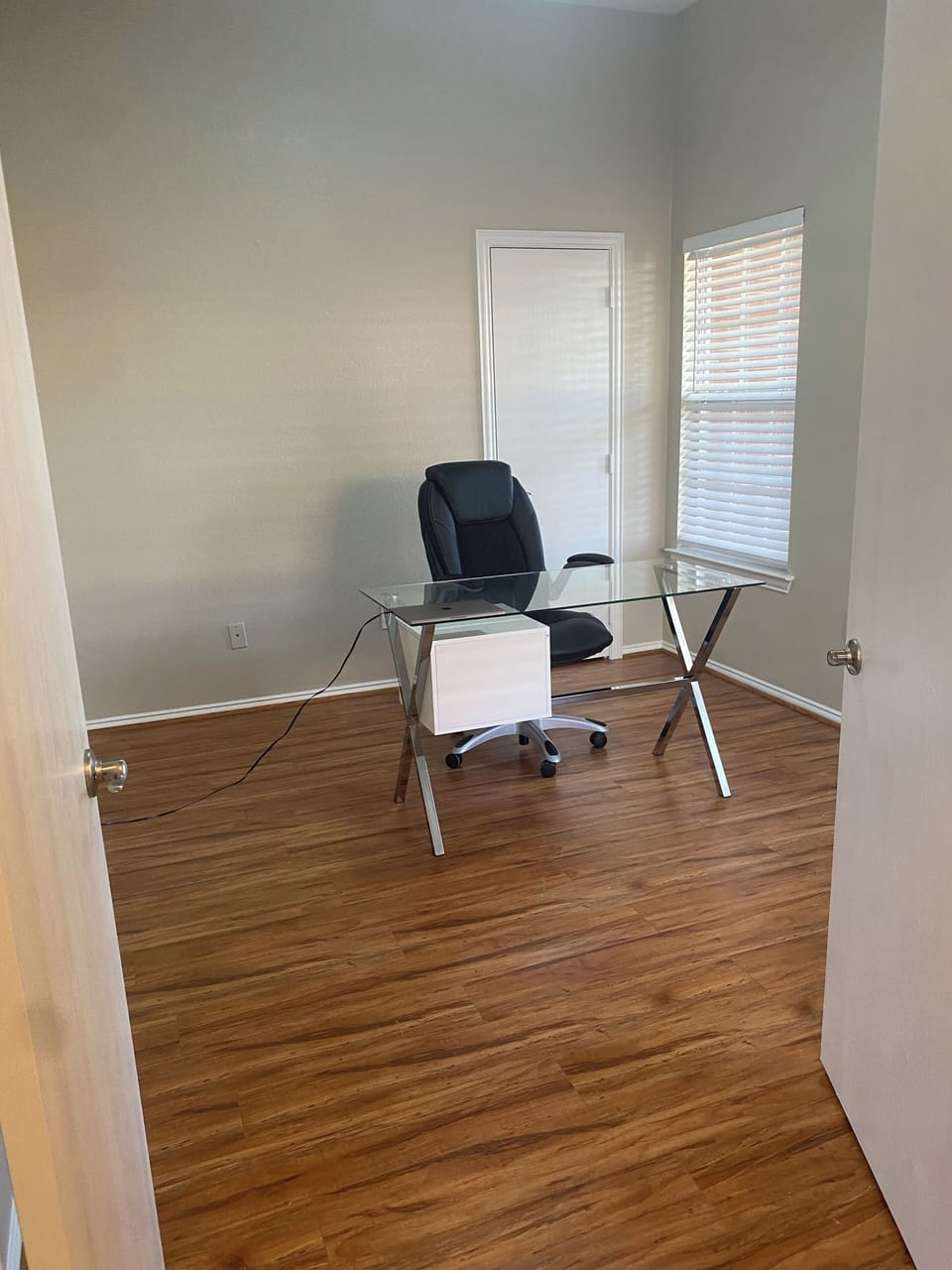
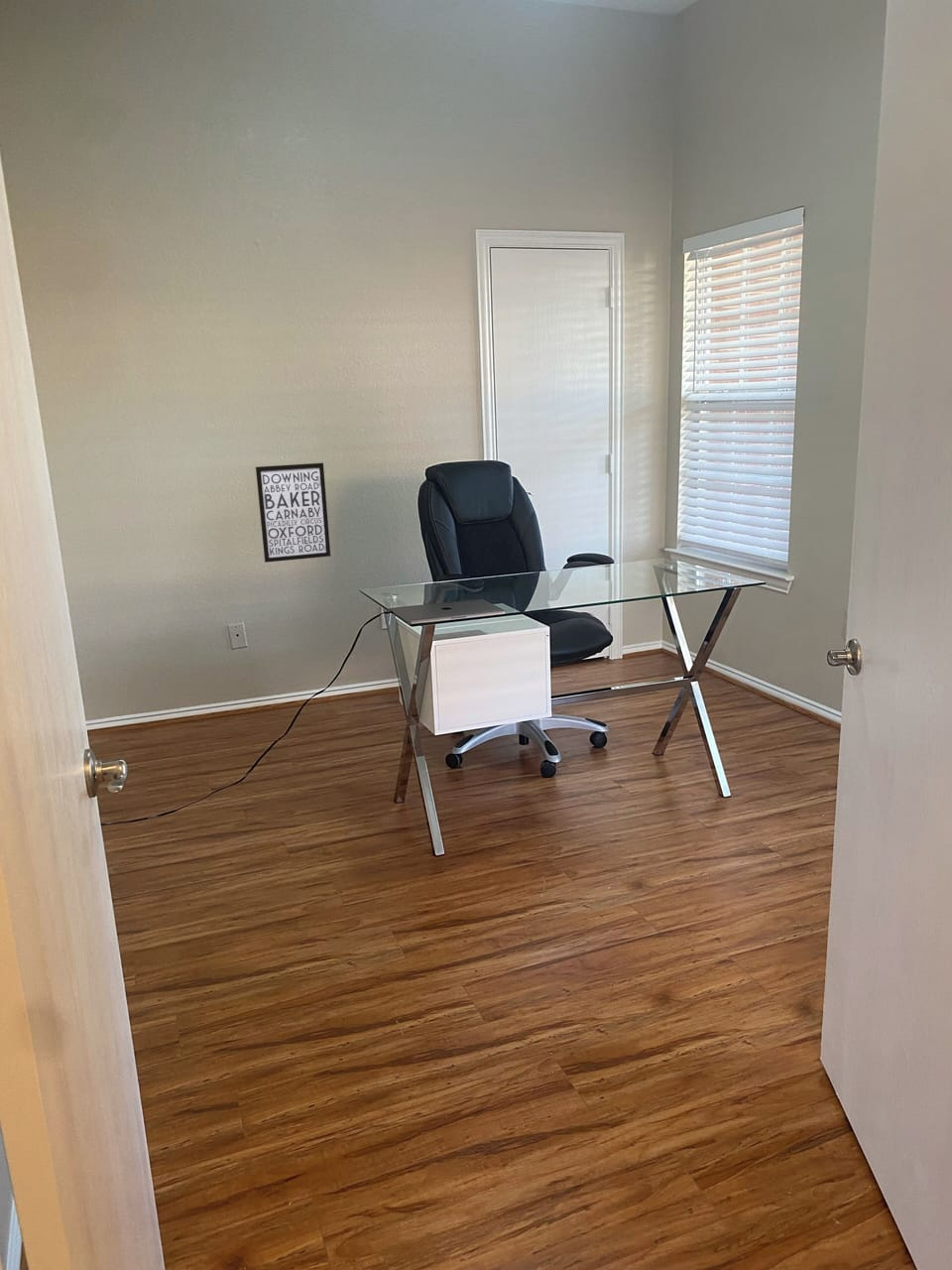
+ wall art [255,462,331,564]
